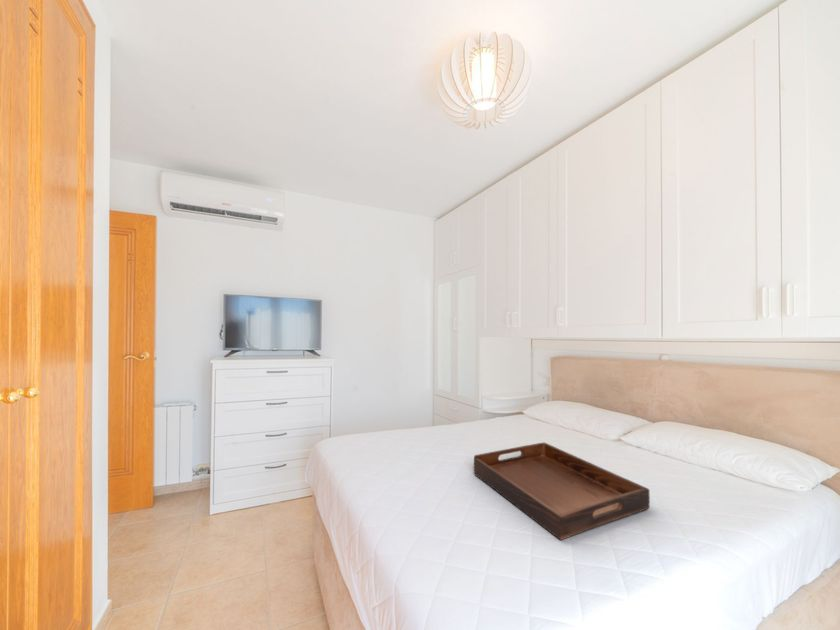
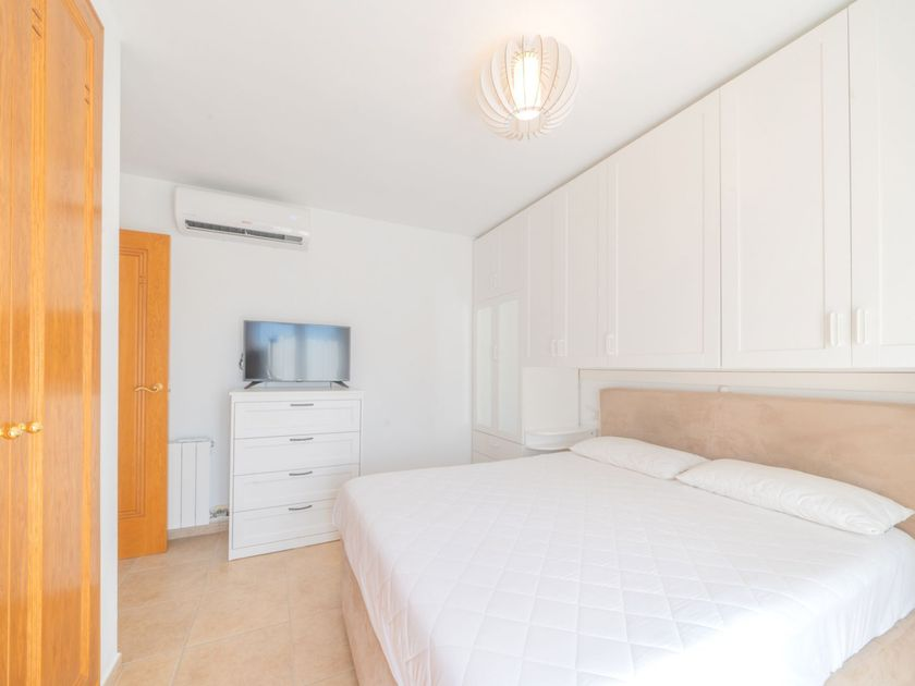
- serving tray [473,442,651,541]
